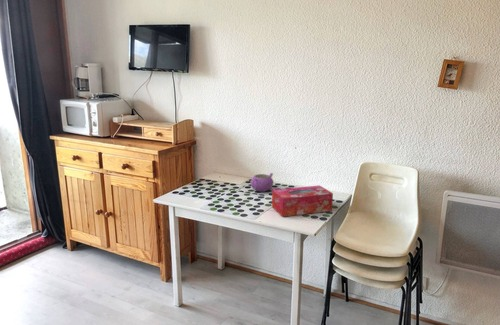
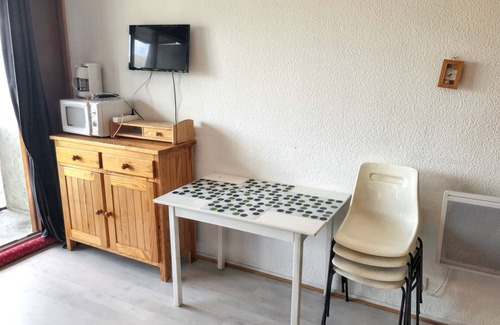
- teapot [249,172,275,193]
- tissue box [271,184,334,218]
